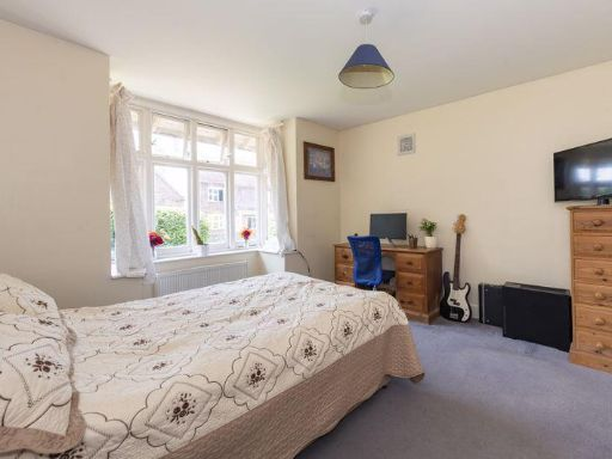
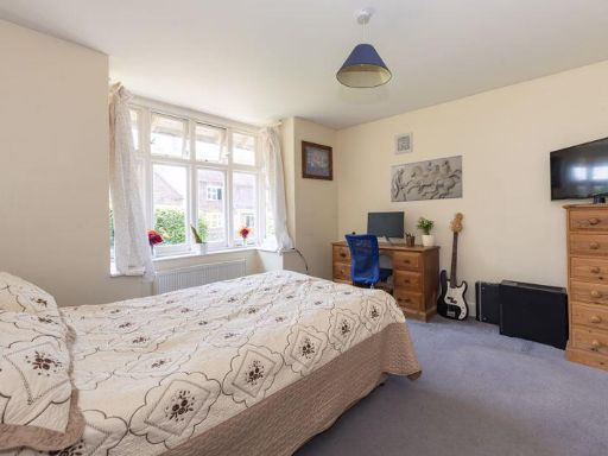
+ relief sculpture [390,154,464,203]
